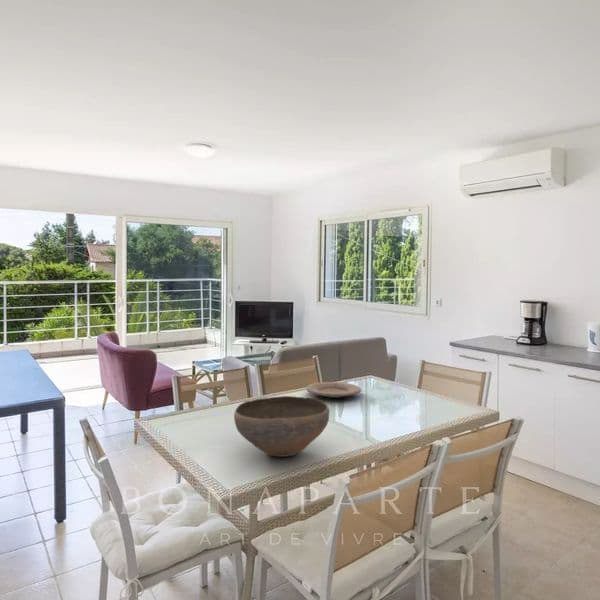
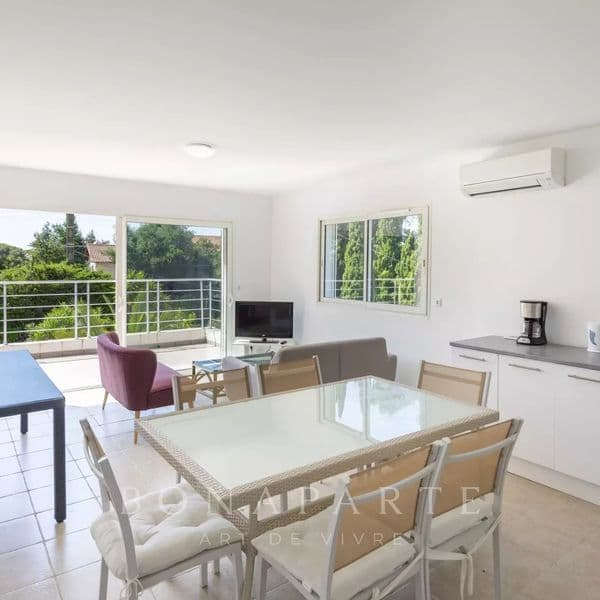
- bowl [233,395,331,458]
- plate [305,381,362,399]
